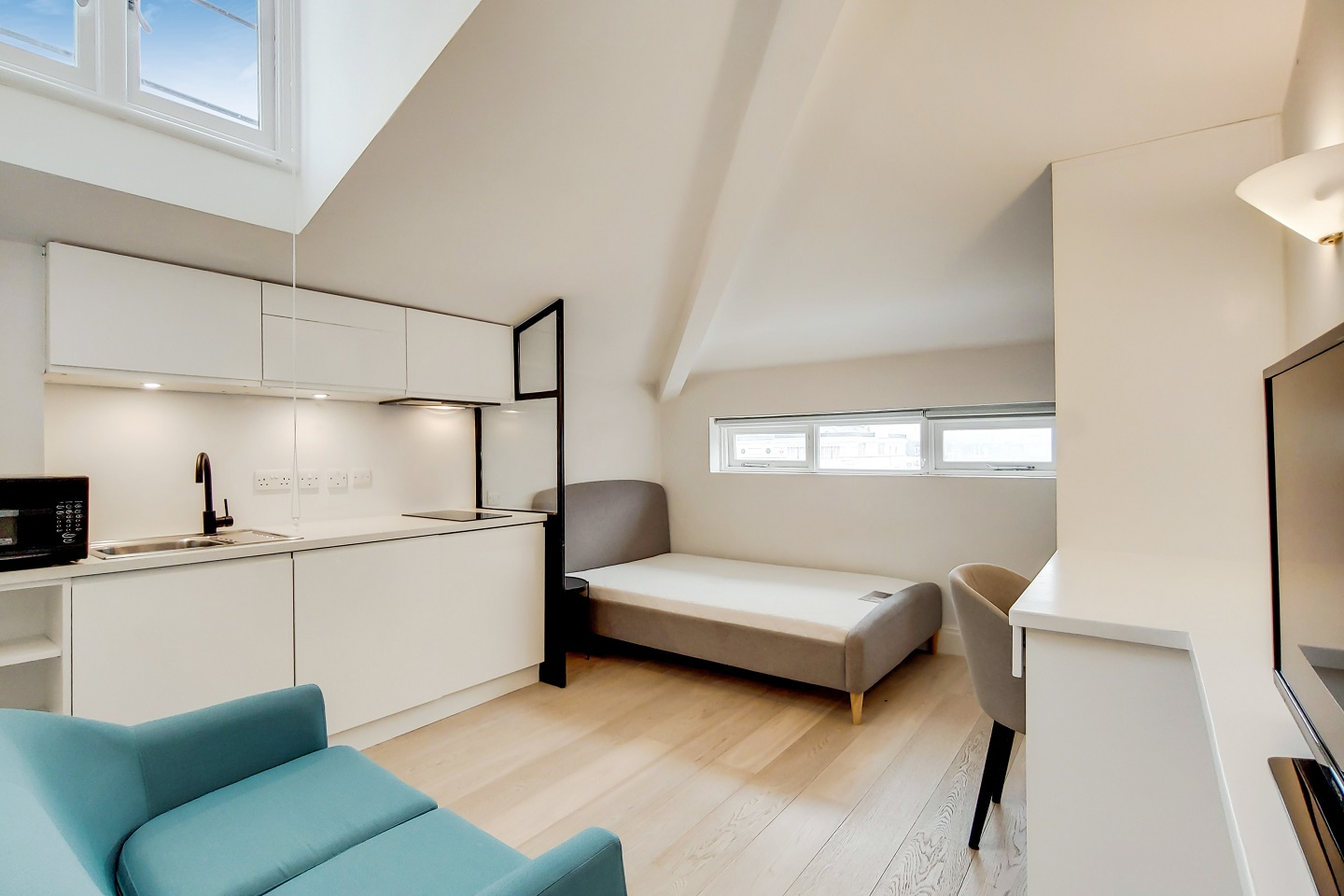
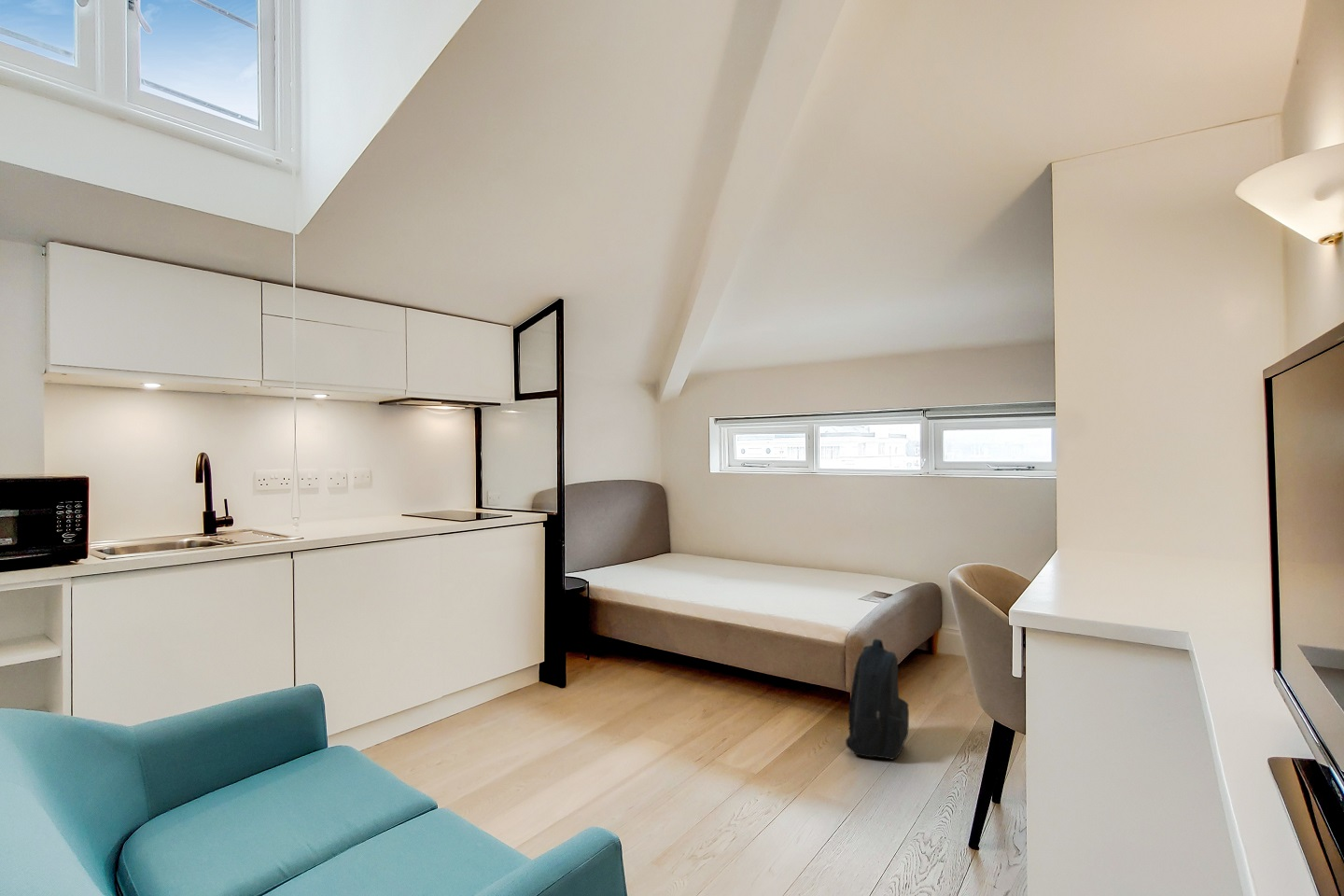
+ backpack [845,638,910,761]
